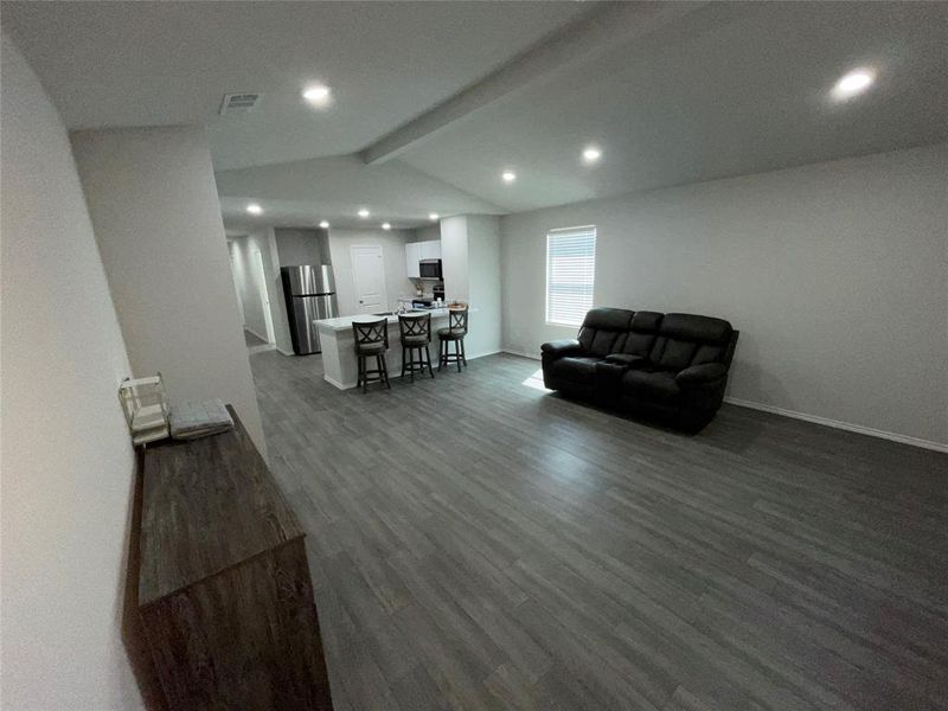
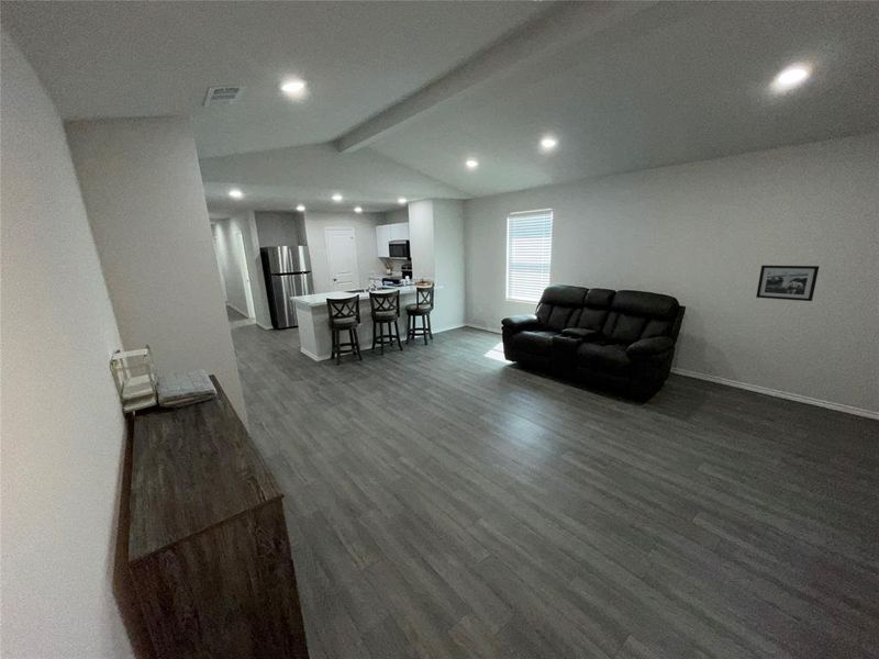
+ picture frame [755,265,821,302]
